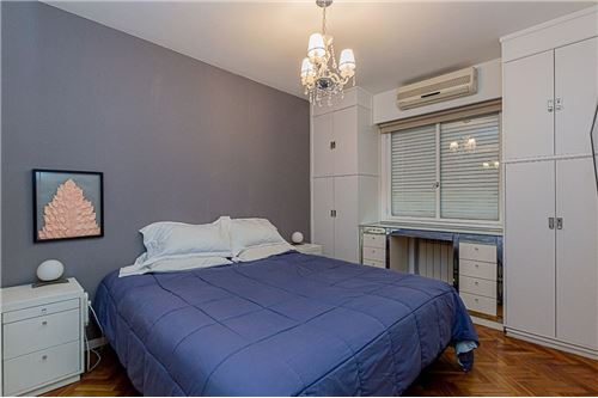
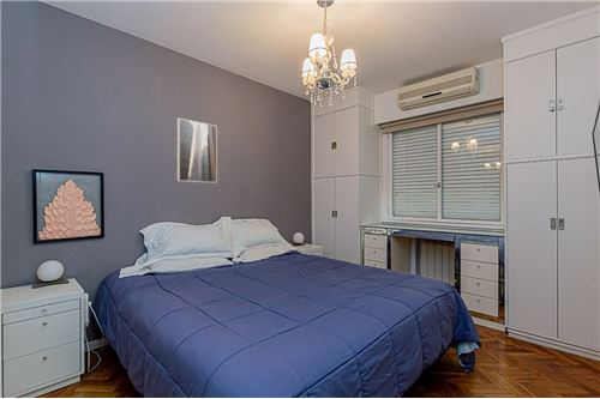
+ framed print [176,117,218,183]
